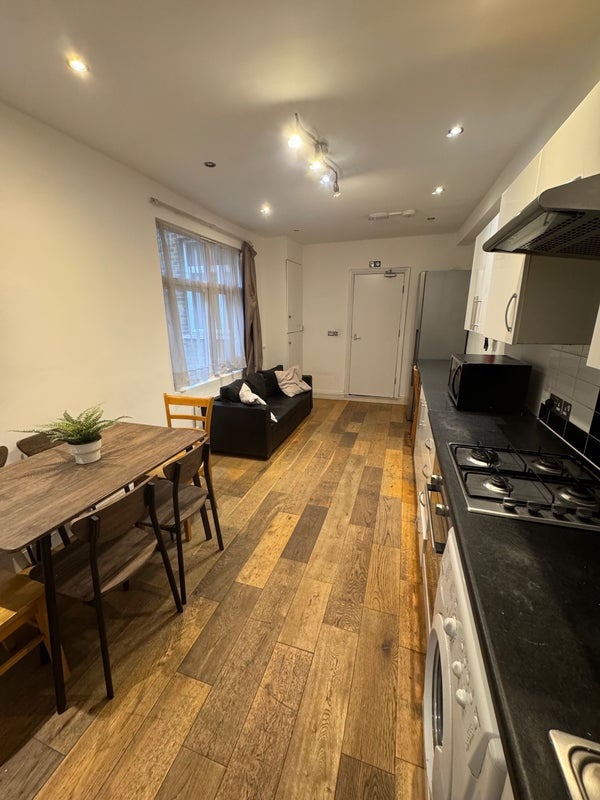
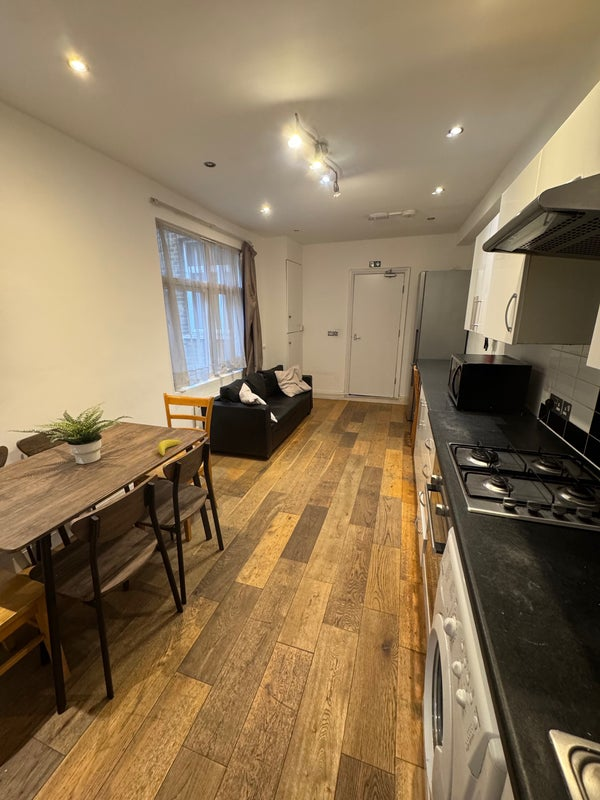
+ banana [157,439,182,456]
